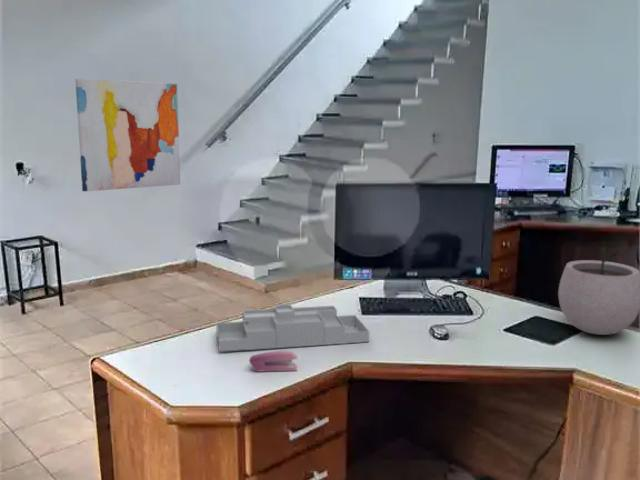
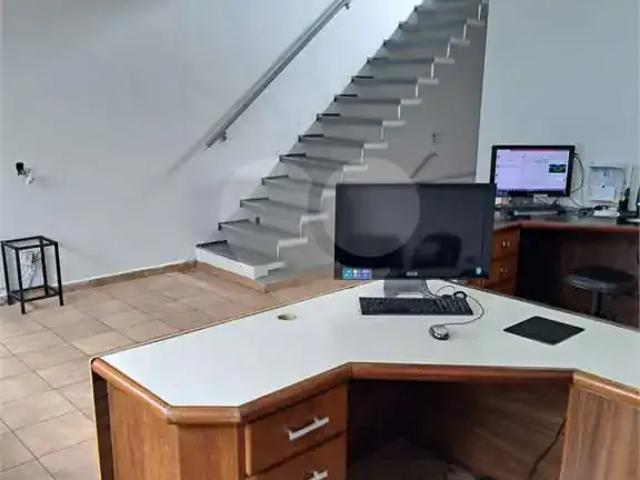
- stapler [248,350,298,373]
- wall art [74,78,181,192]
- desk organizer [215,304,370,353]
- plant pot [557,239,640,336]
